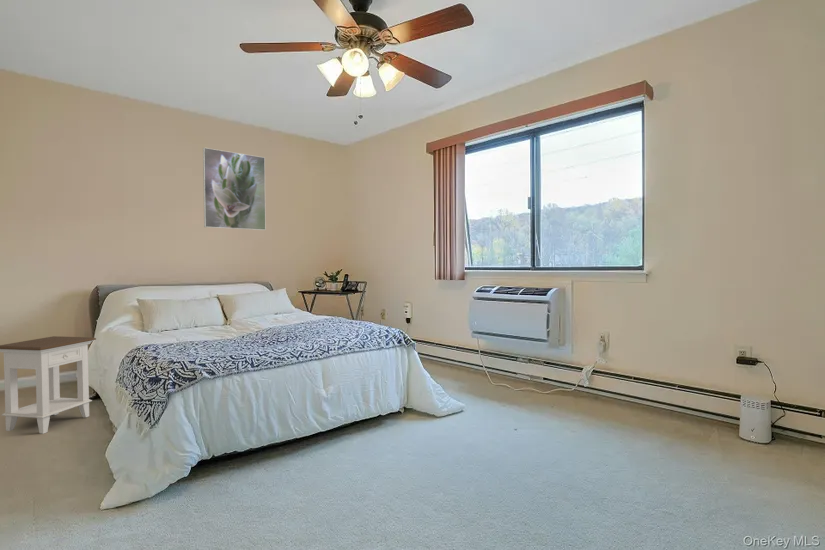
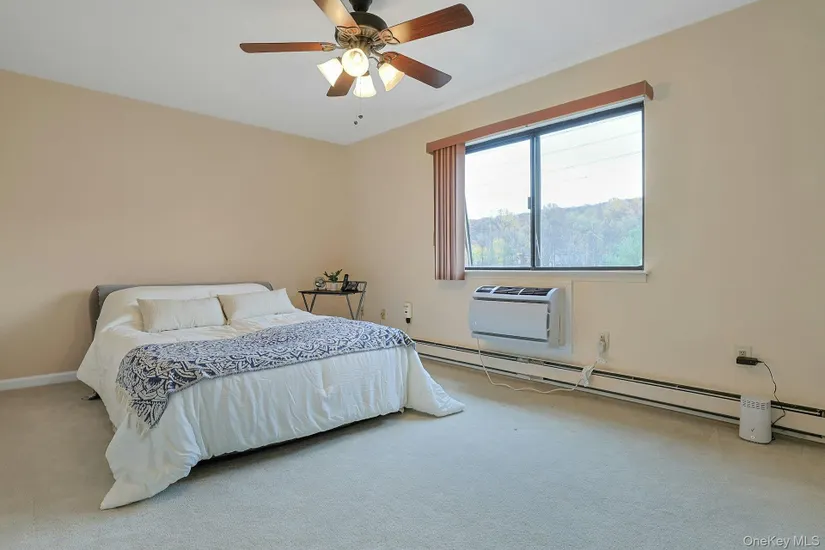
- nightstand [0,335,97,435]
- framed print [202,147,267,231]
